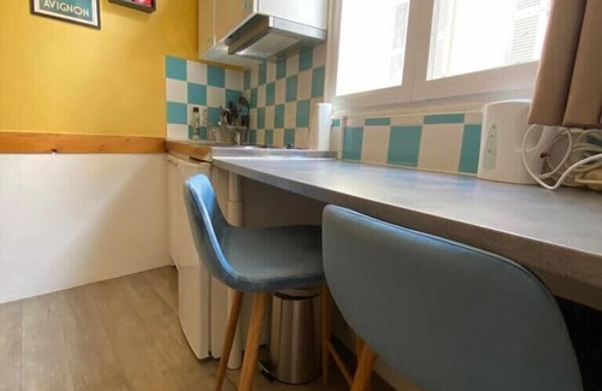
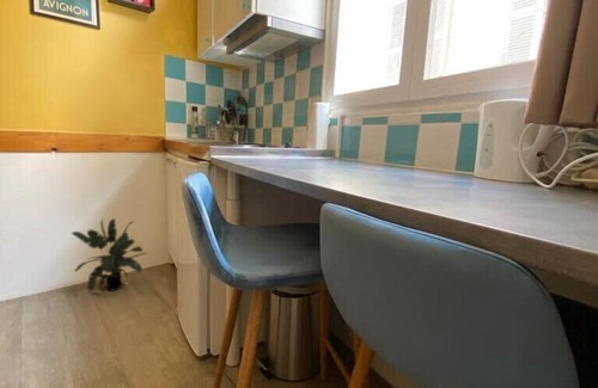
+ potted plant [69,217,148,294]
